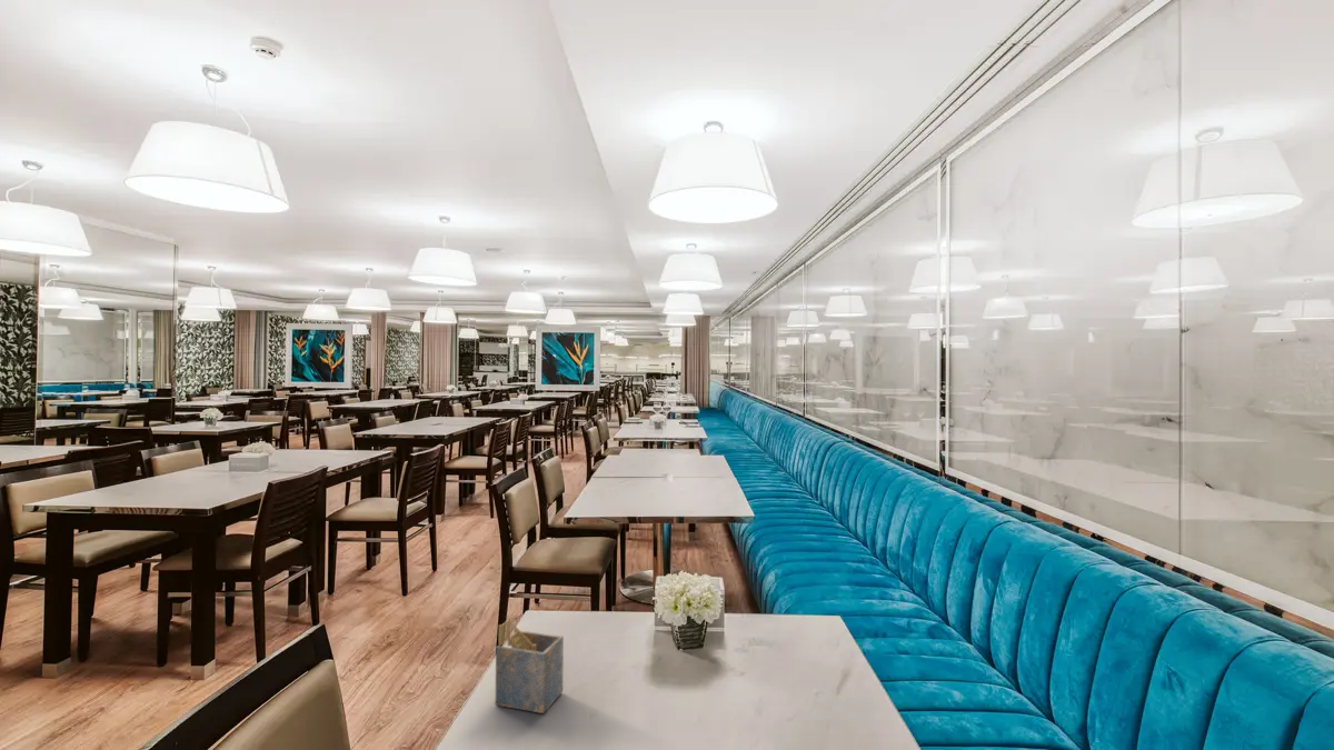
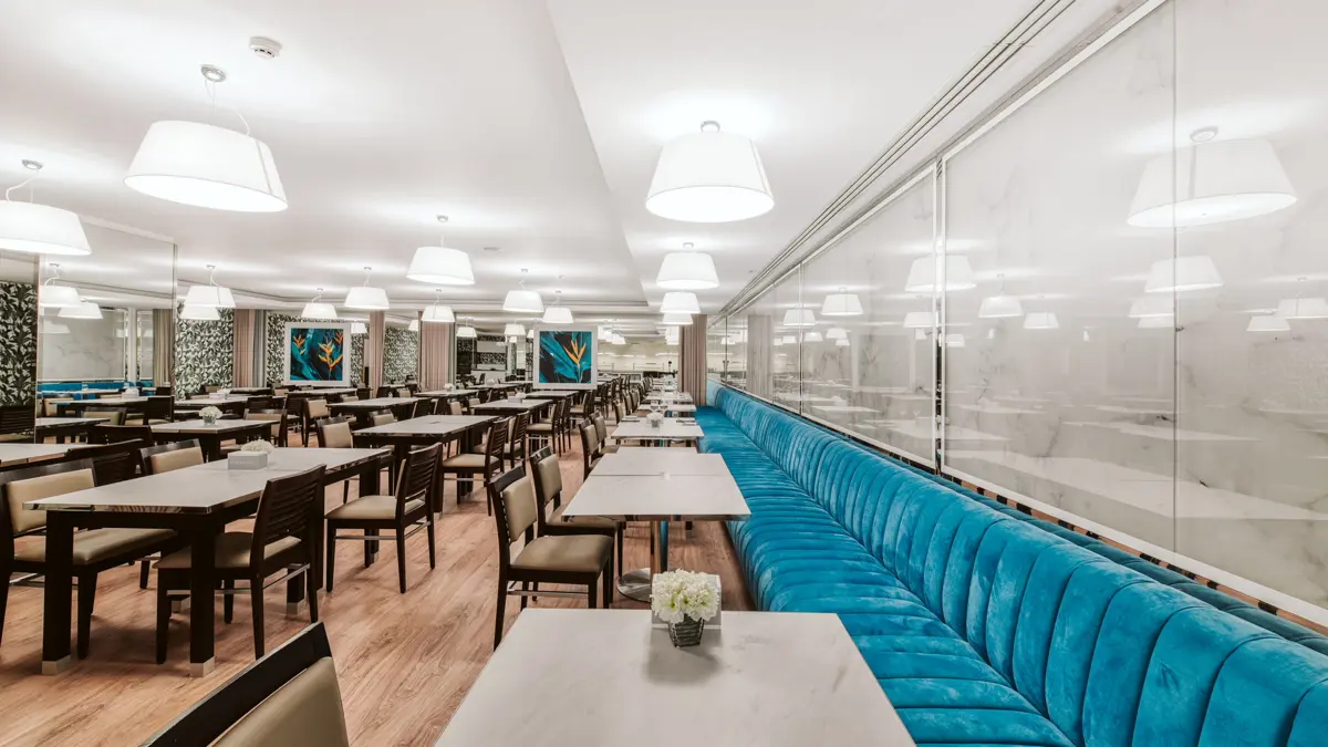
- napkin holder [495,617,565,714]
